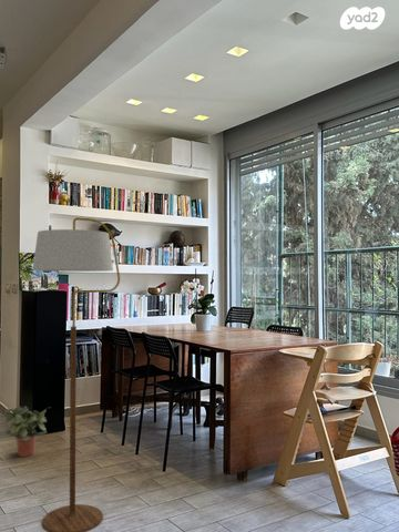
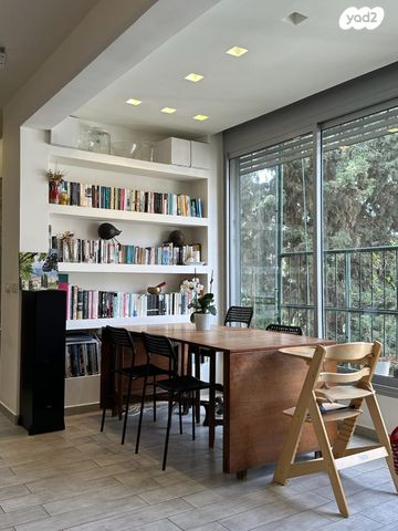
- potted plant [2,405,48,458]
- floor lamp [31,216,121,532]
